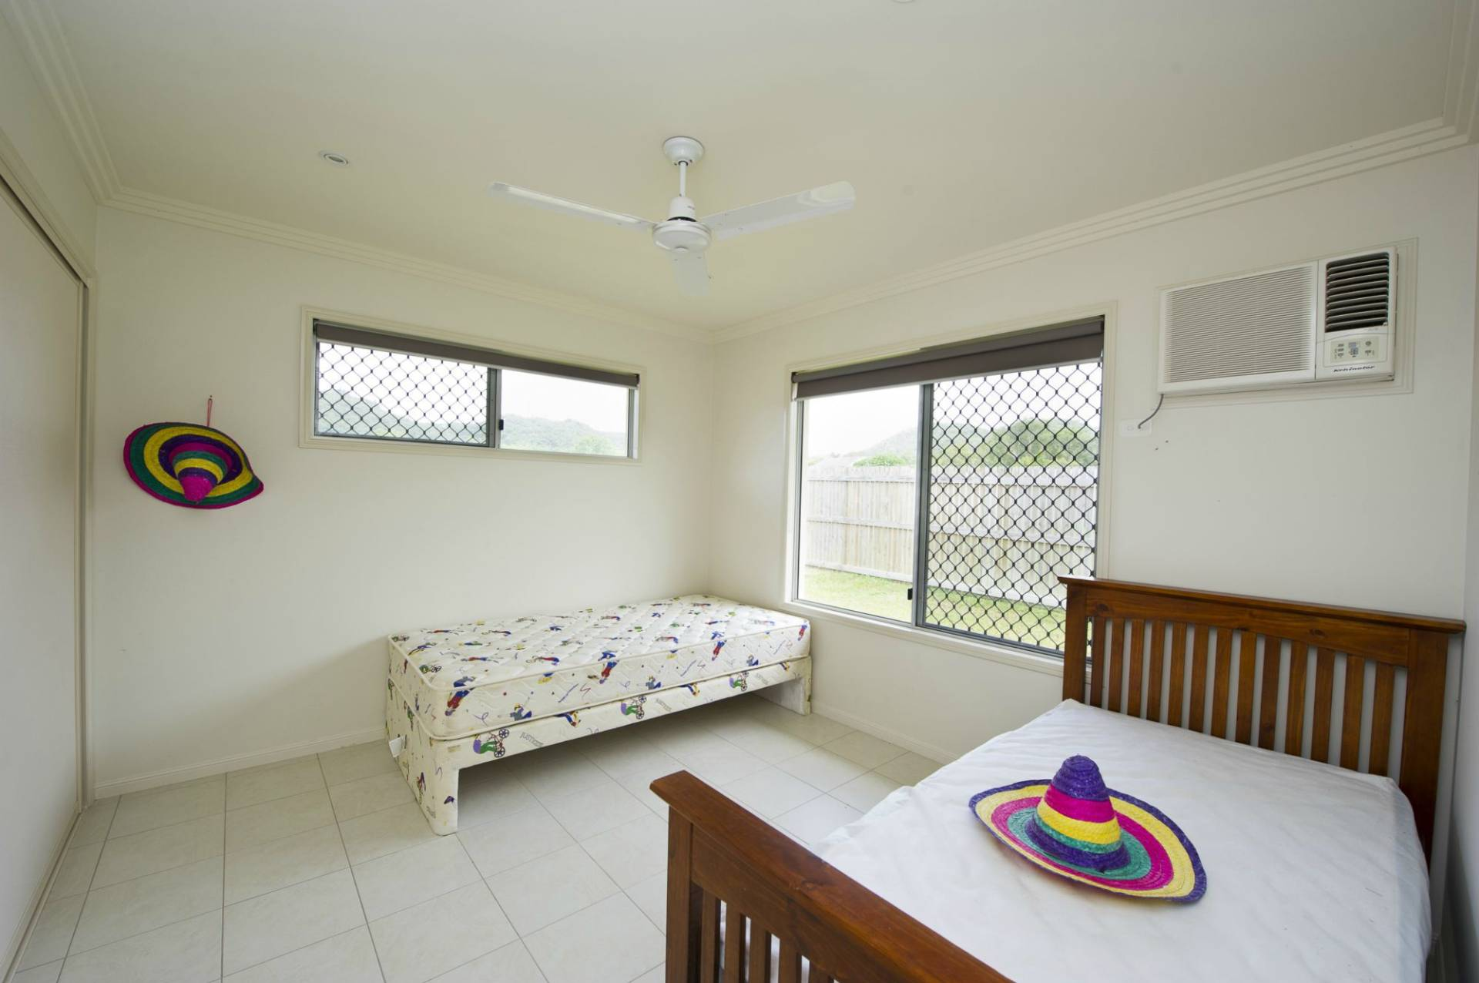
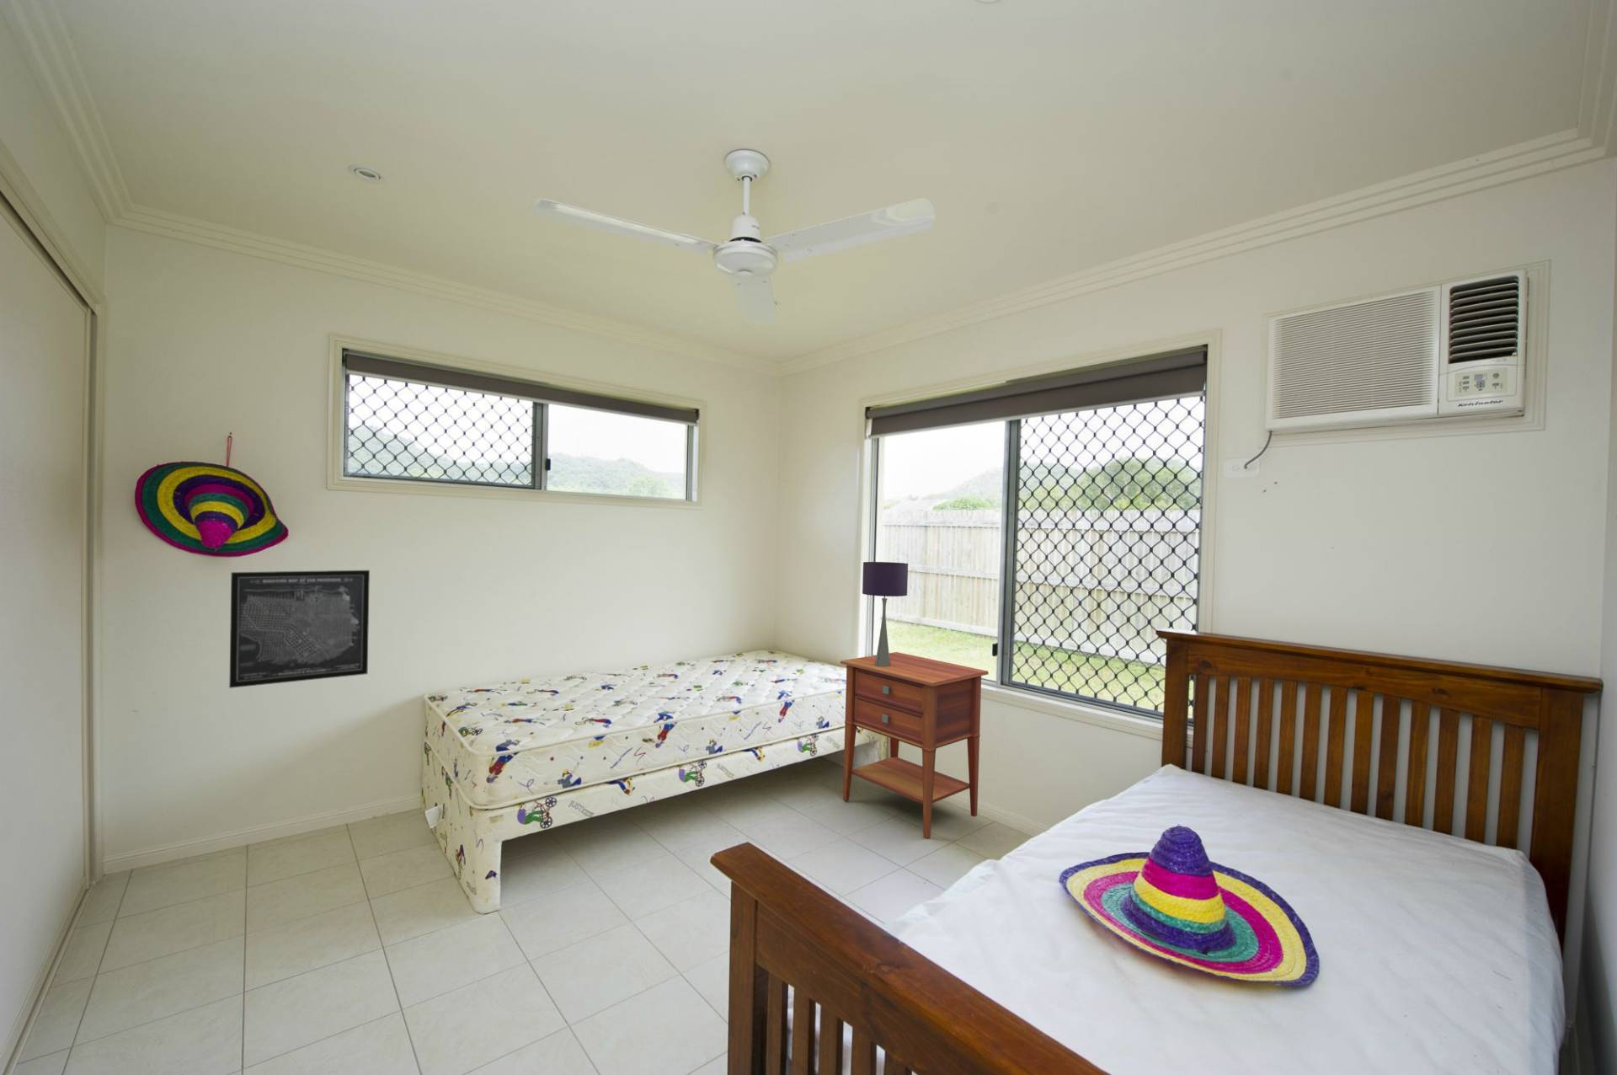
+ nightstand [840,651,990,840]
+ wall art [228,570,371,689]
+ table lamp [861,561,909,666]
